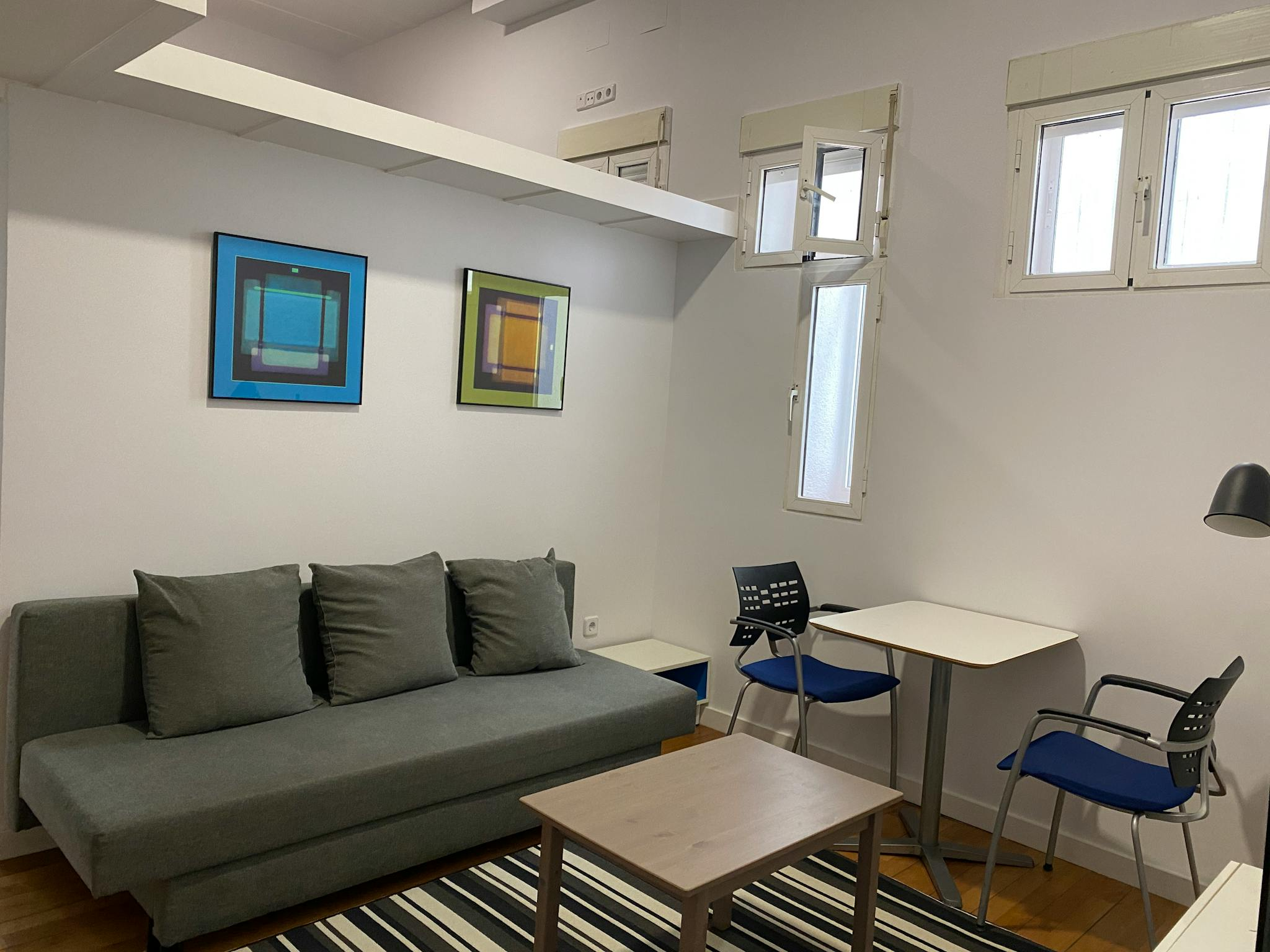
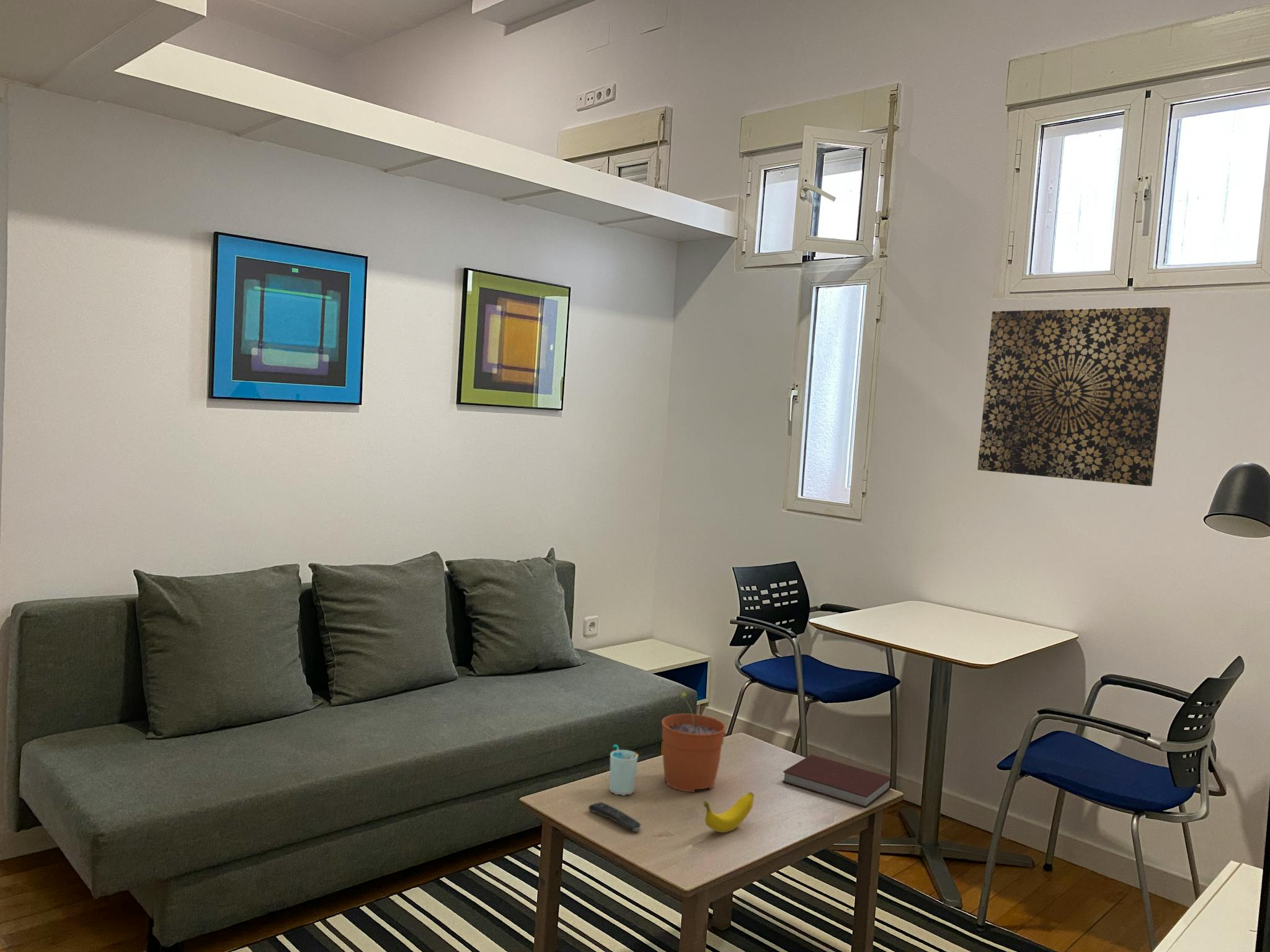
+ wall art [977,306,1171,487]
+ notebook [781,754,892,808]
+ cup [609,744,639,796]
+ remote control [588,801,641,832]
+ banana [703,791,755,833]
+ plant pot [661,692,726,793]
